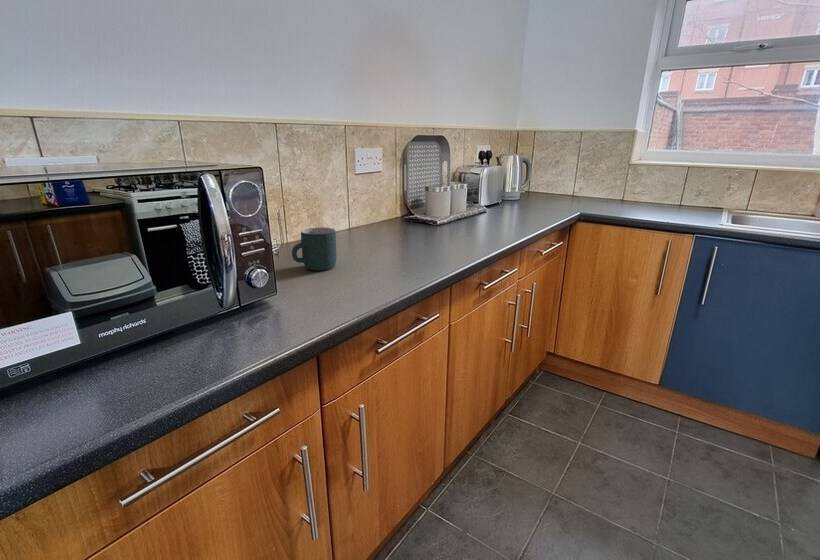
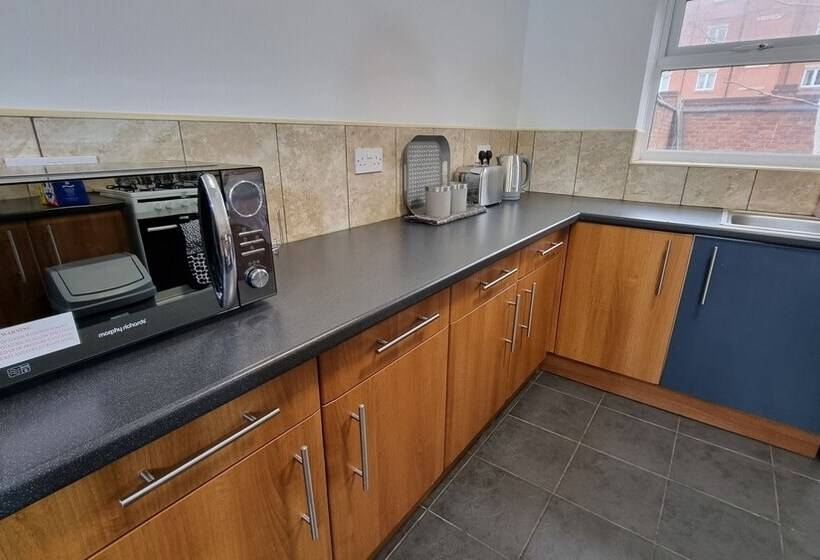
- mug [291,226,337,272]
